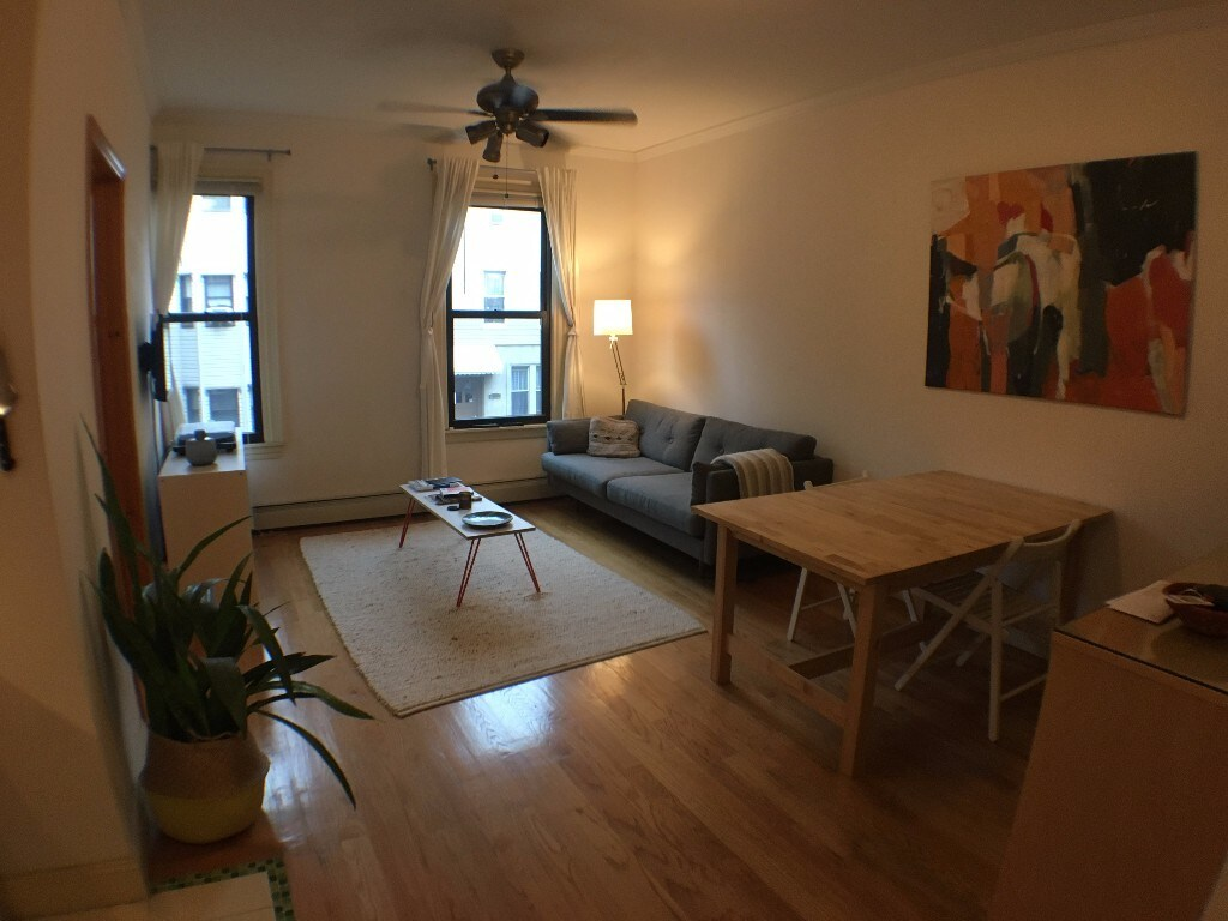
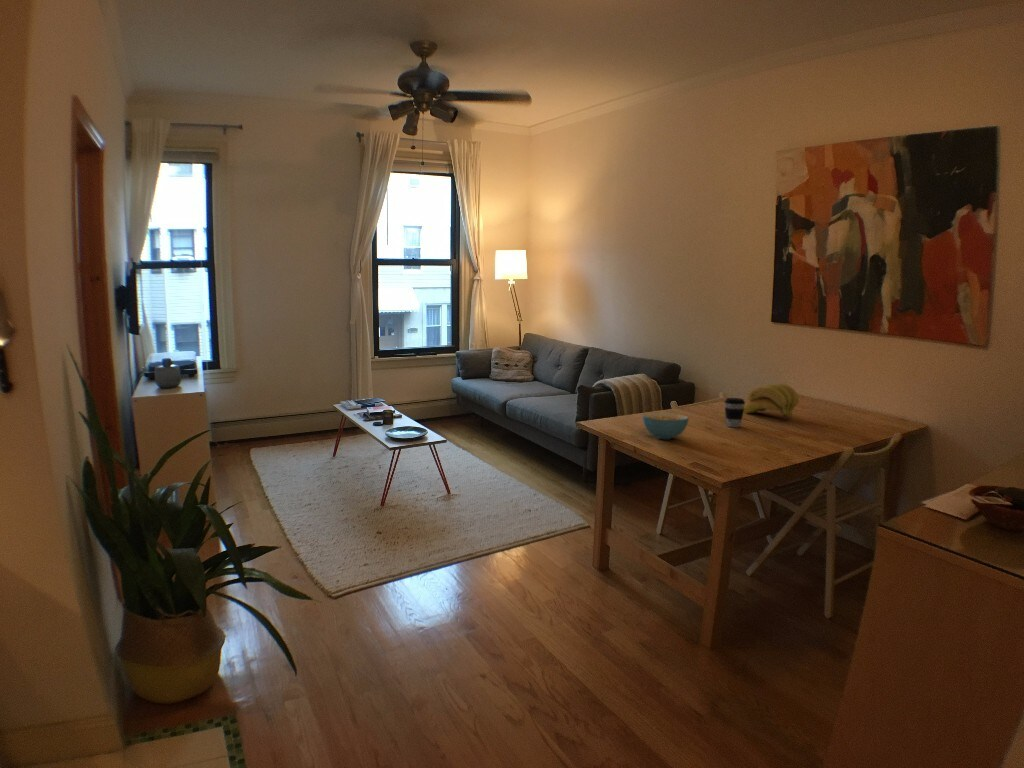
+ cereal bowl [641,412,690,440]
+ coffee cup [724,397,746,428]
+ banana bunch [743,383,800,421]
